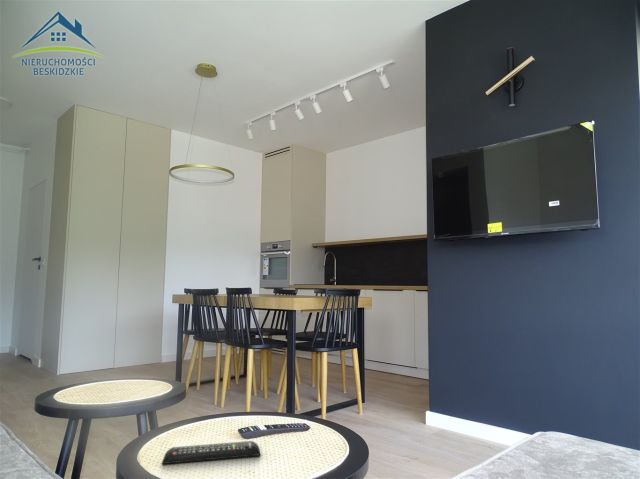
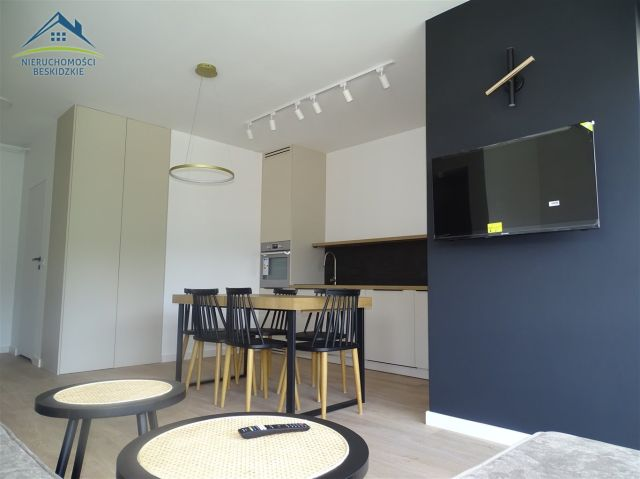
- remote control [161,440,262,465]
